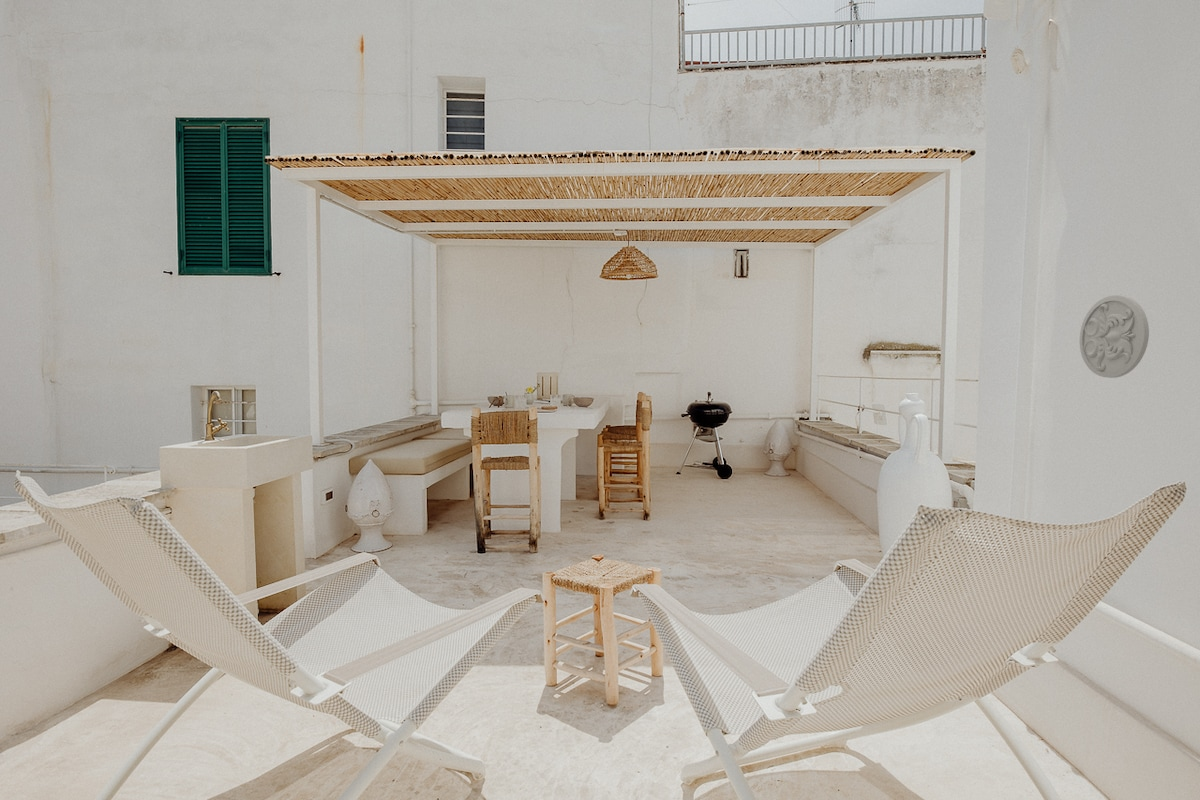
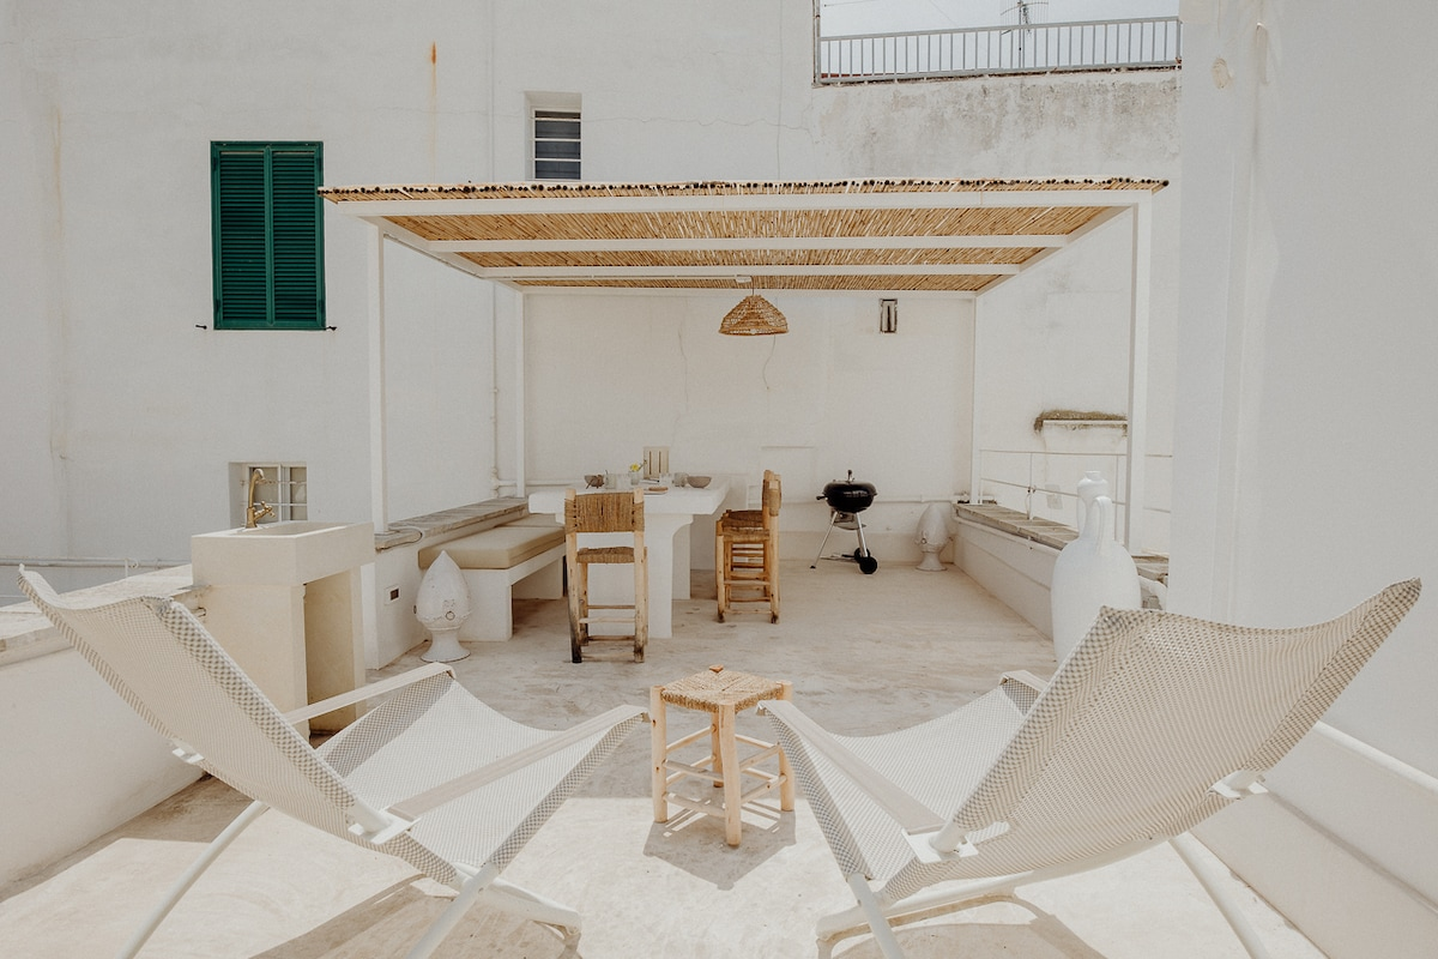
- decorative medallion [1079,294,1150,379]
